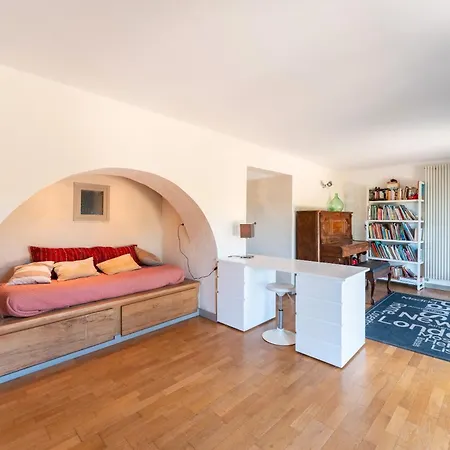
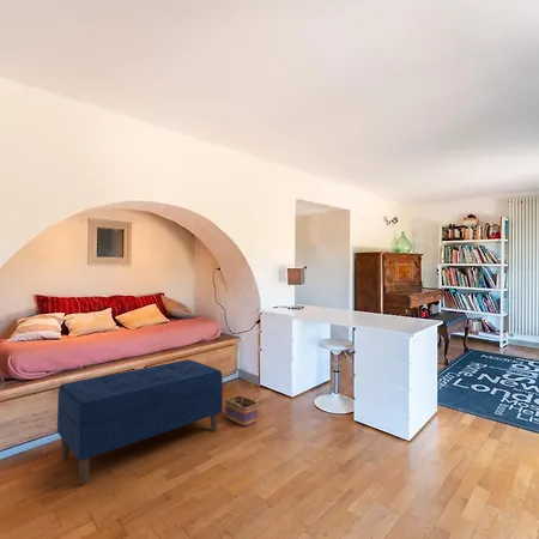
+ basket [224,380,259,428]
+ bench [56,358,224,485]
